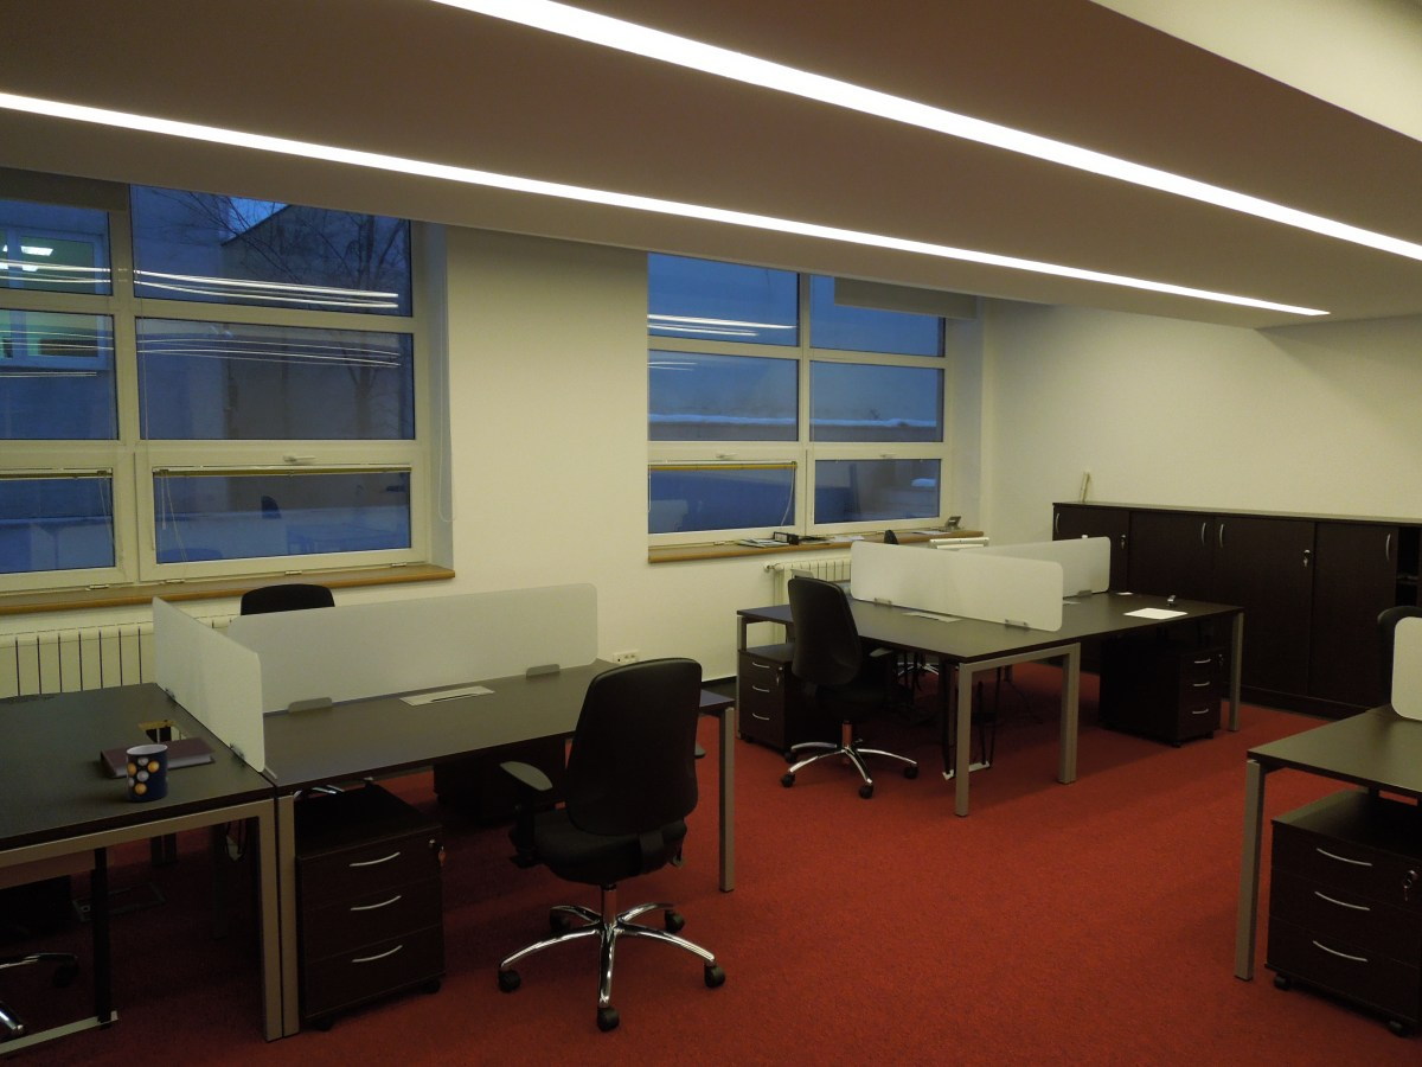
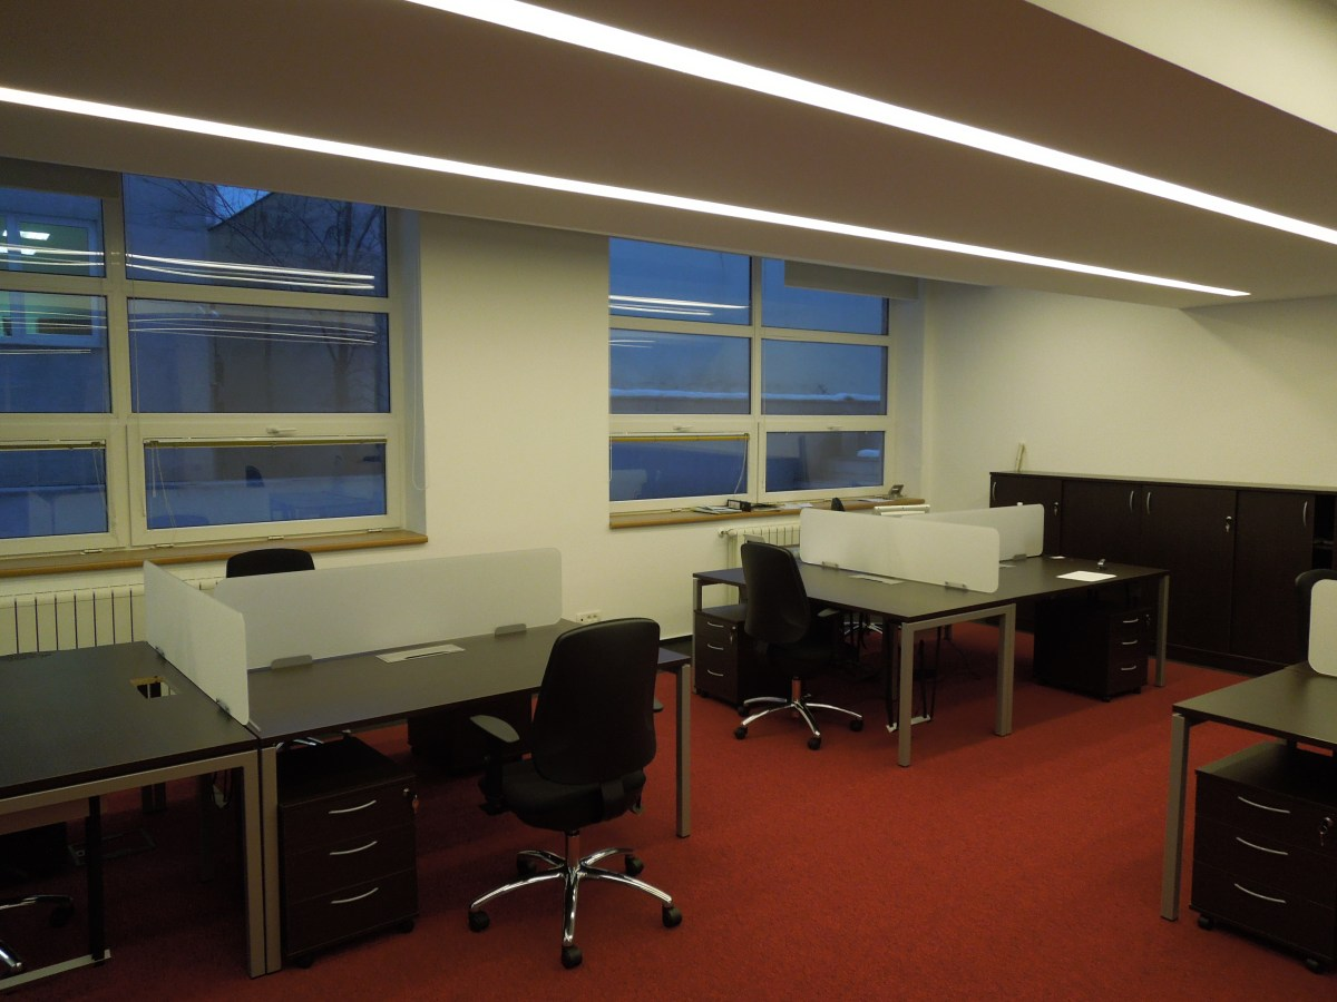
- mug [126,743,169,803]
- notebook [100,736,217,779]
